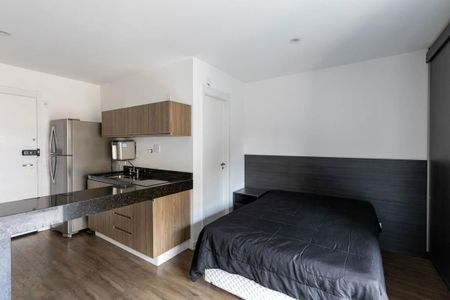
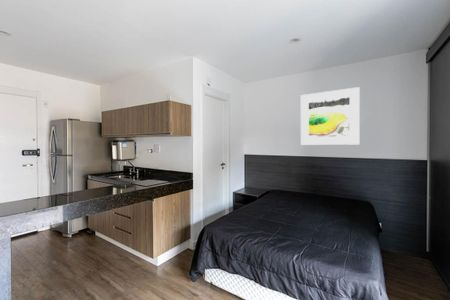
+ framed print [300,86,361,146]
